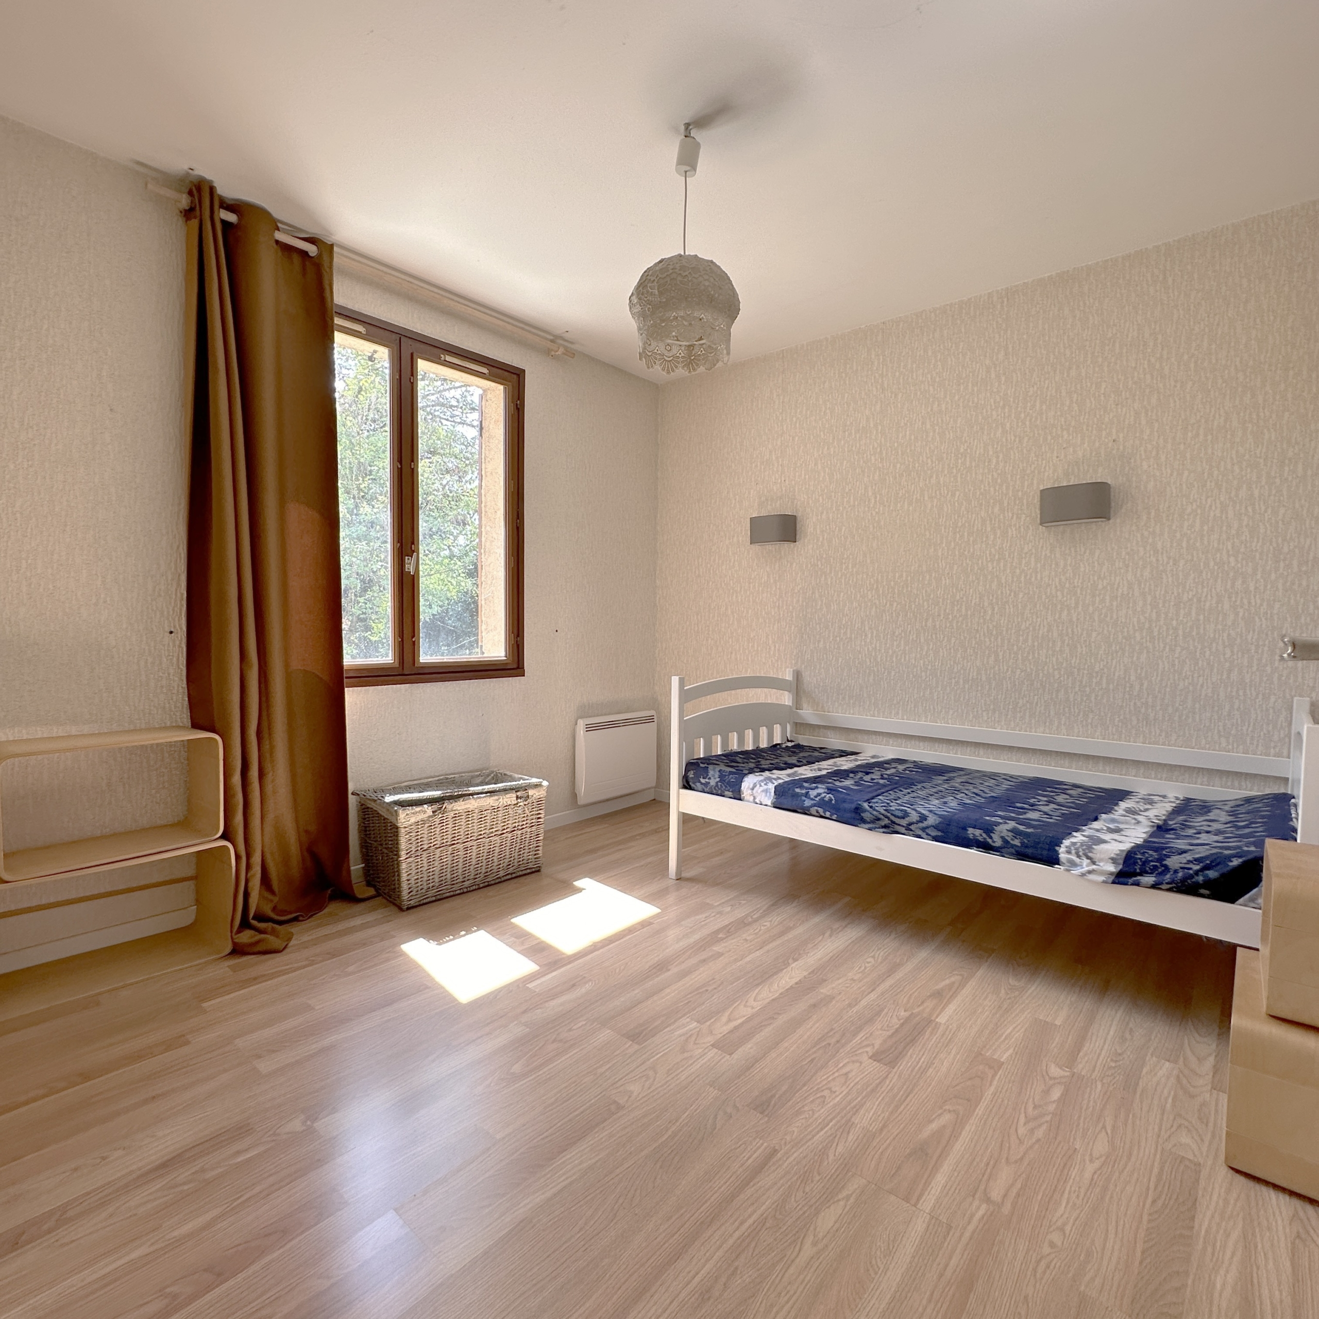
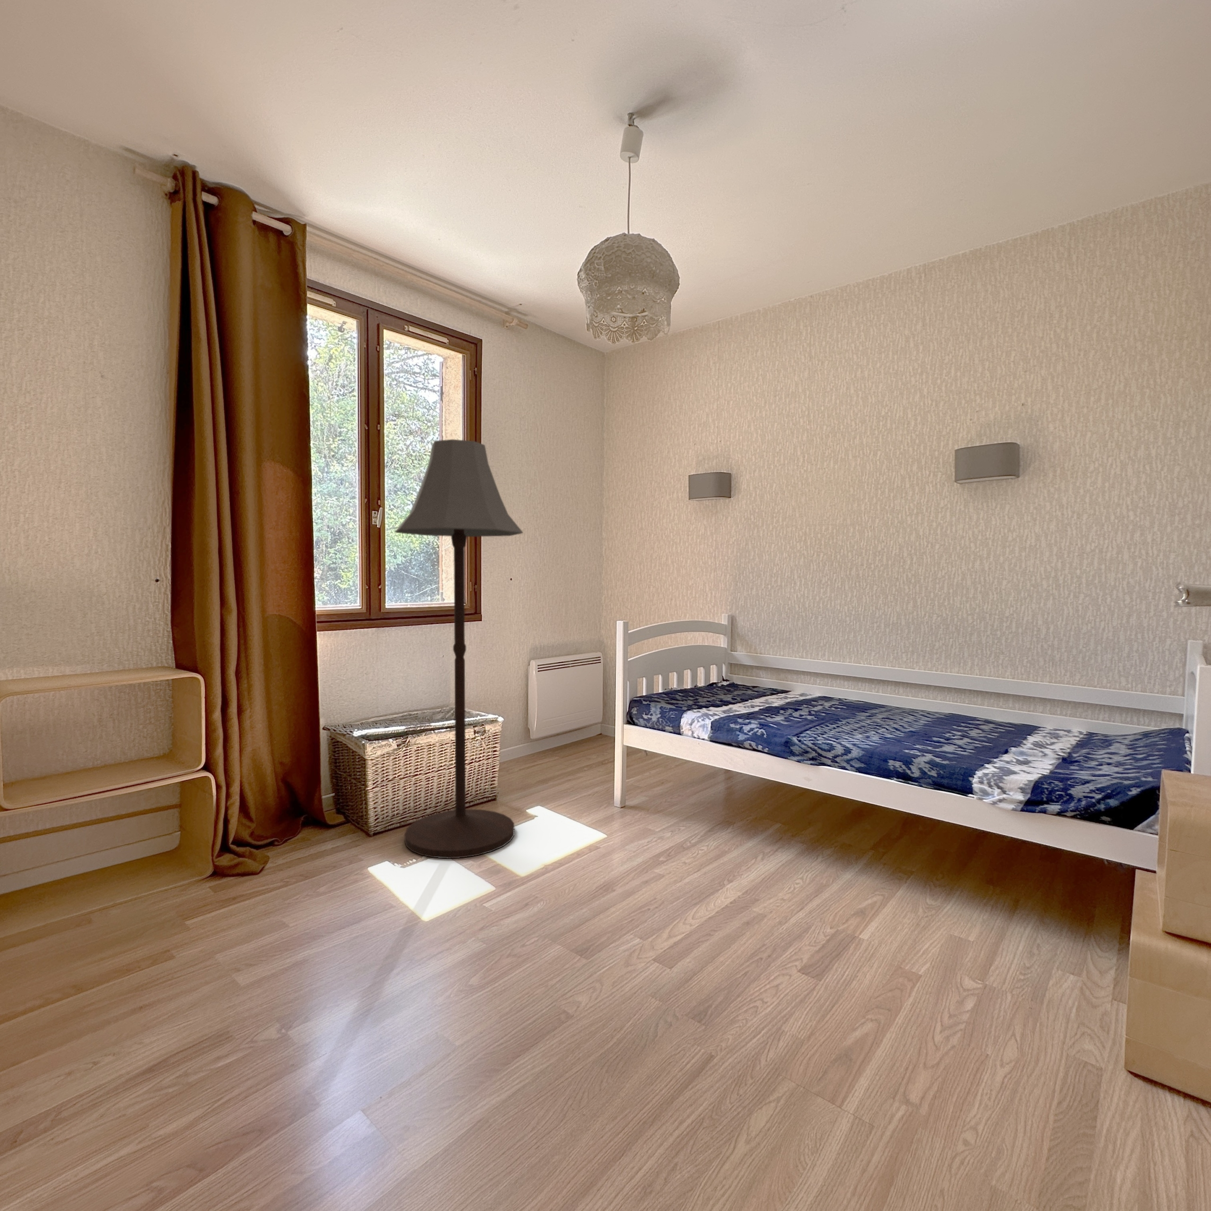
+ floor lamp [394,439,523,859]
